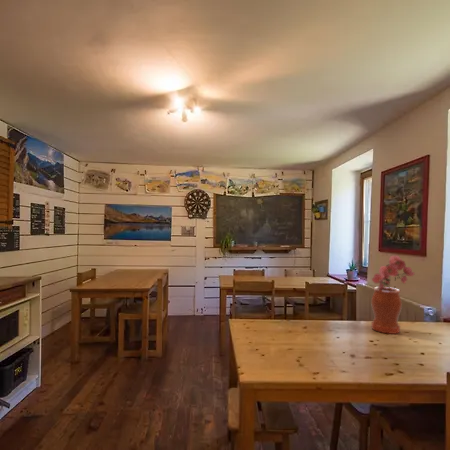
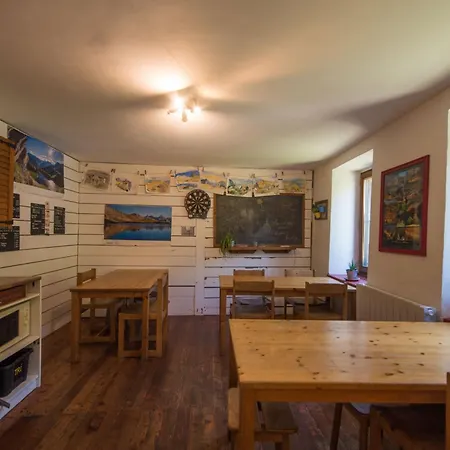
- potted flower [370,254,416,335]
